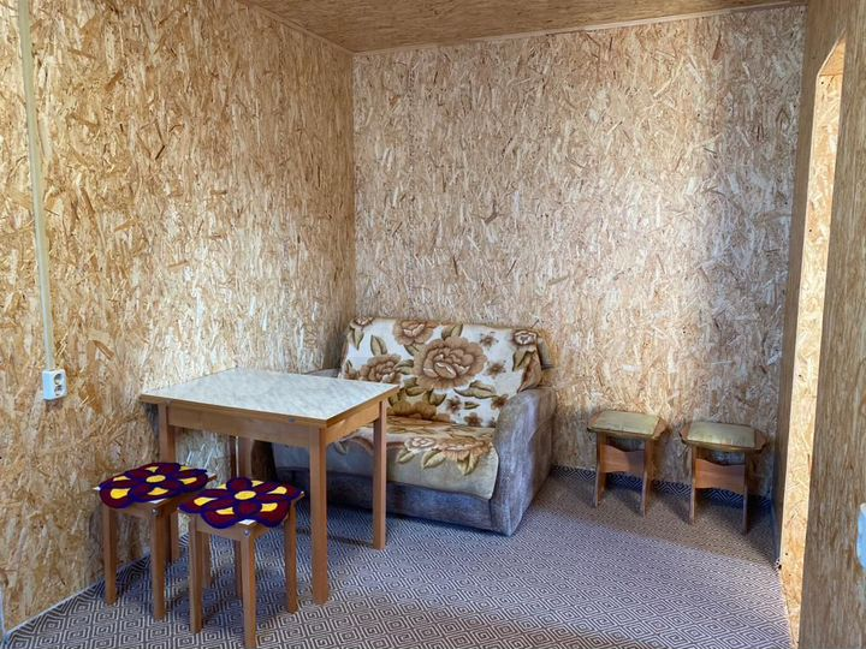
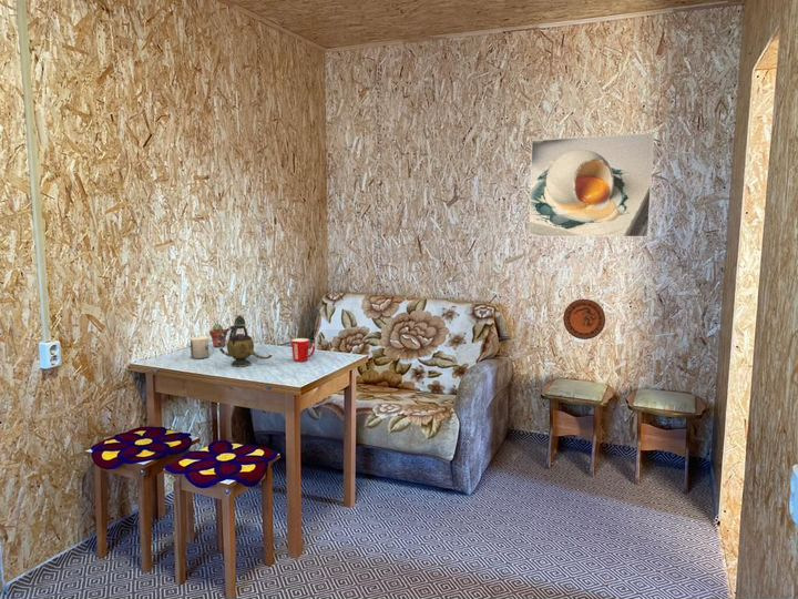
+ mug [188,335,209,359]
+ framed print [528,132,655,238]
+ teapot [217,314,273,368]
+ potted succulent [208,323,228,348]
+ mug [290,337,316,363]
+ decorative plate [562,298,606,341]
